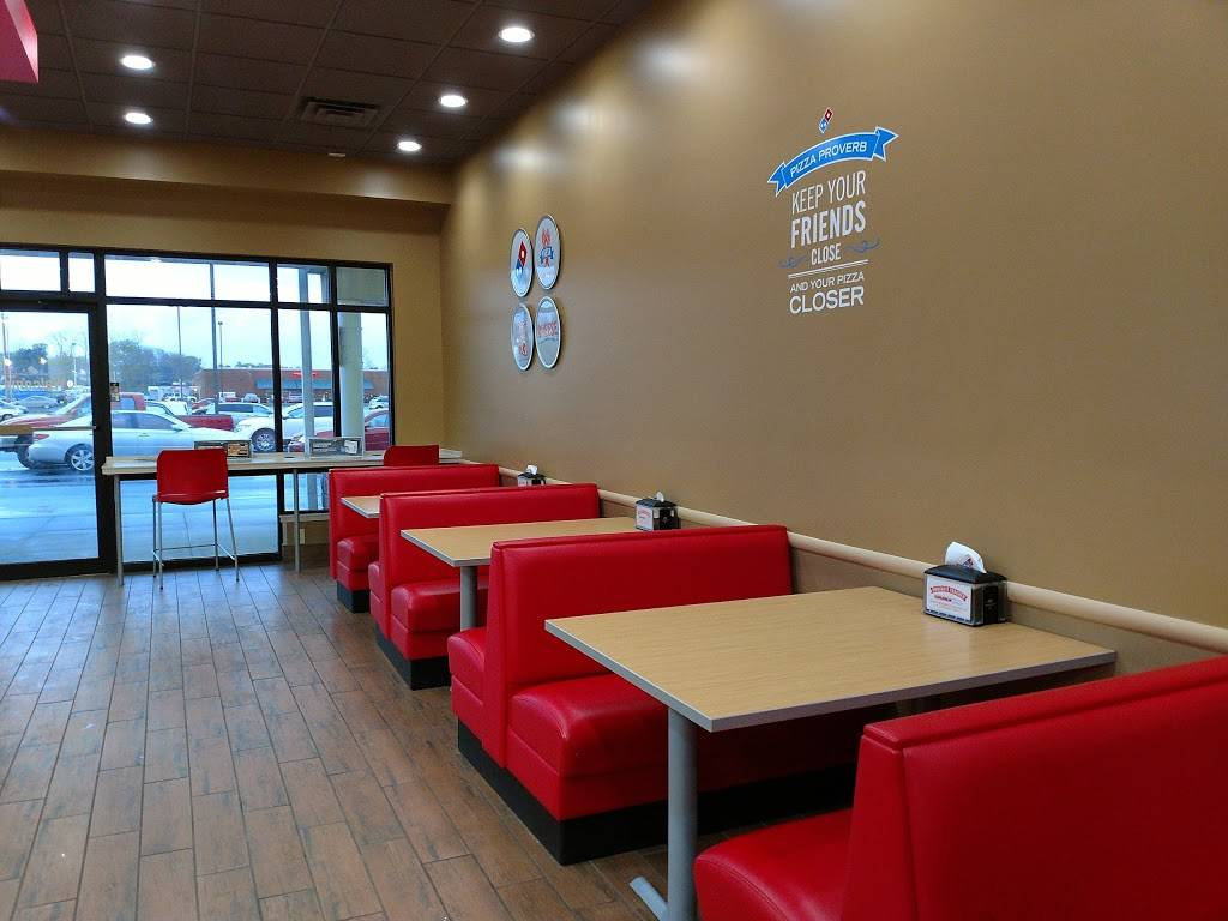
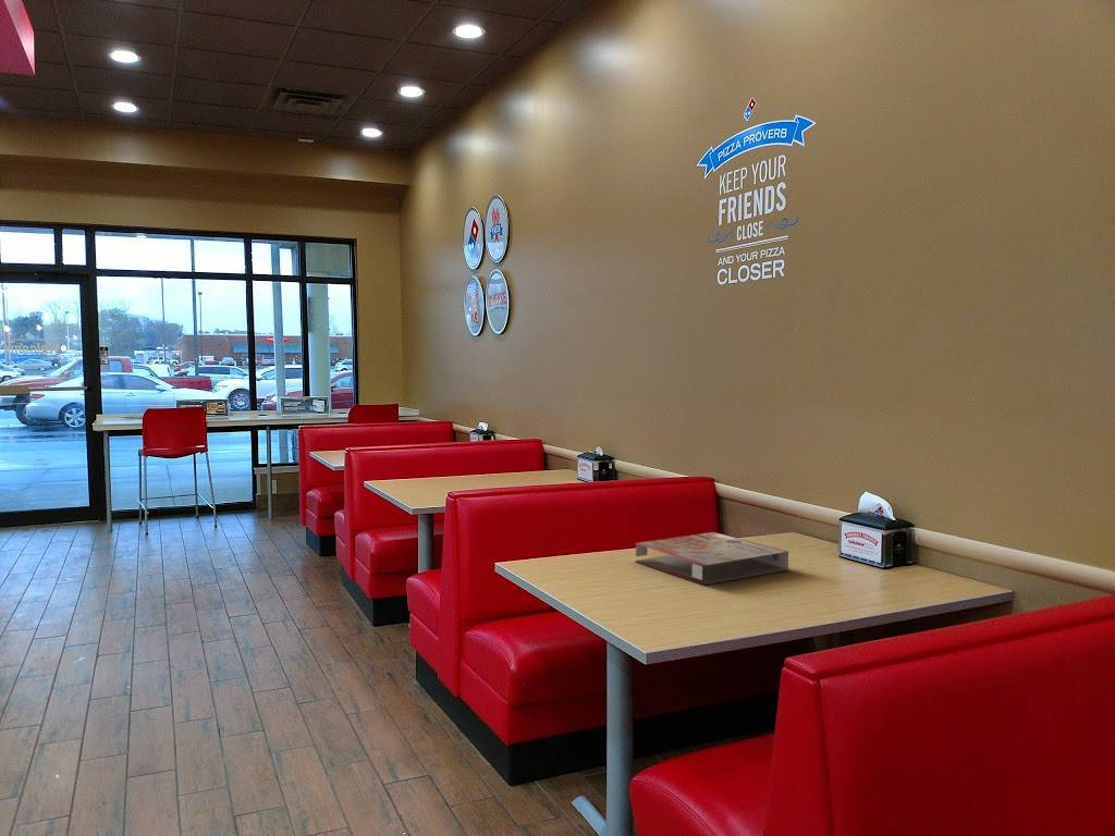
+ pizza box [634,531,789,586]
